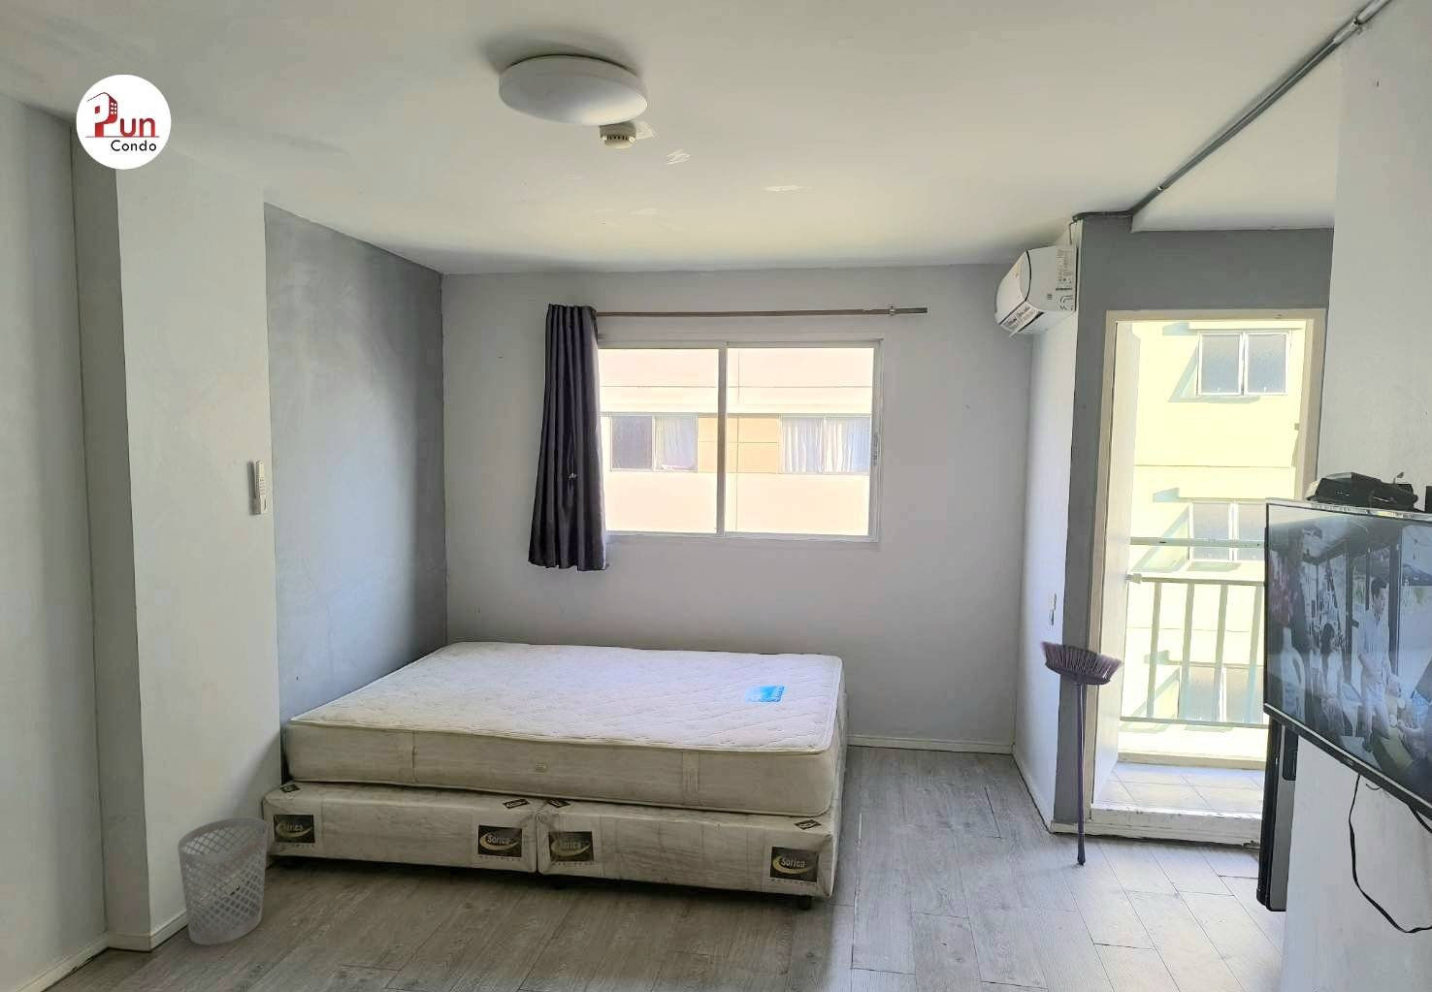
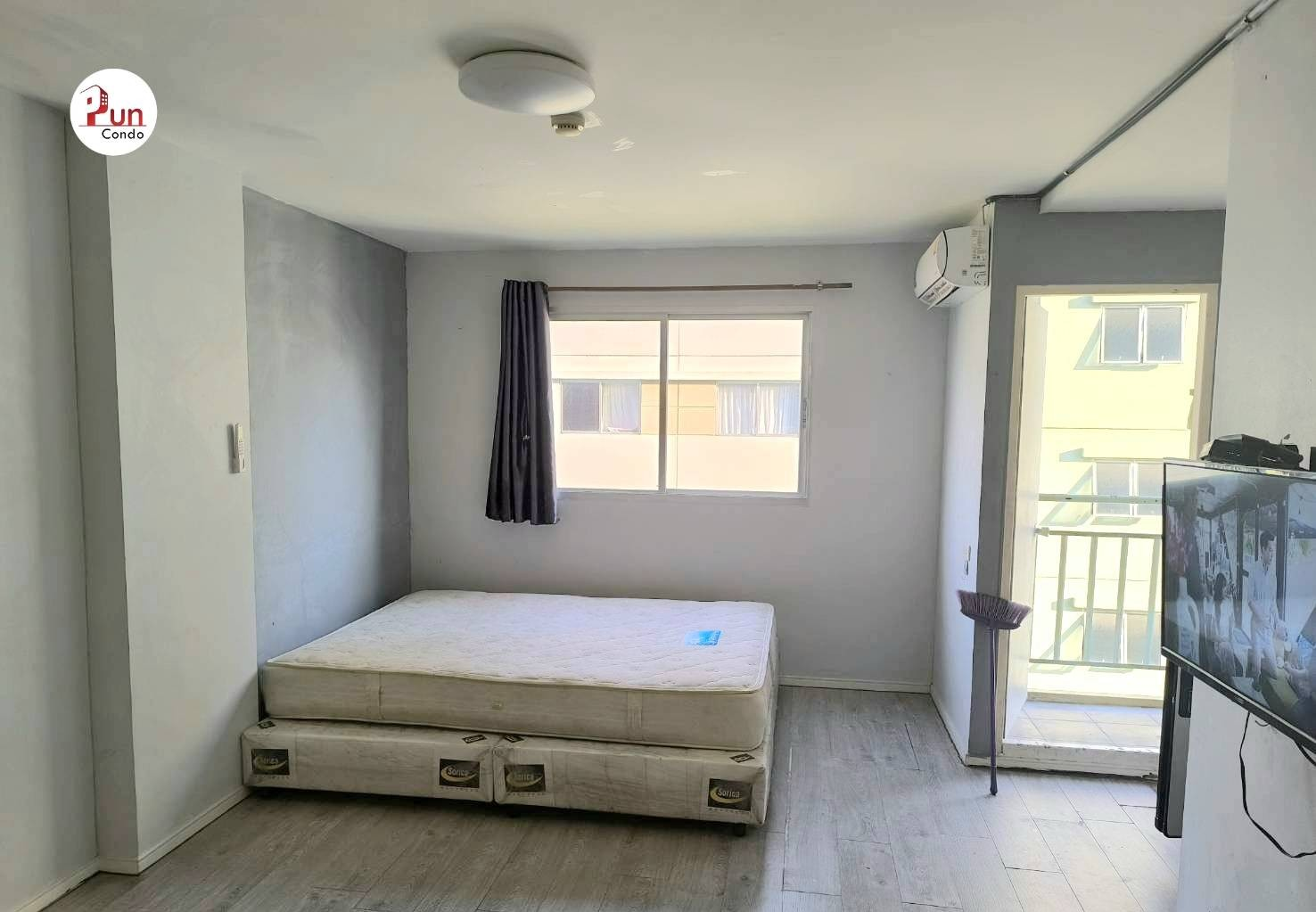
- wastebasket [176,817,269,946]
